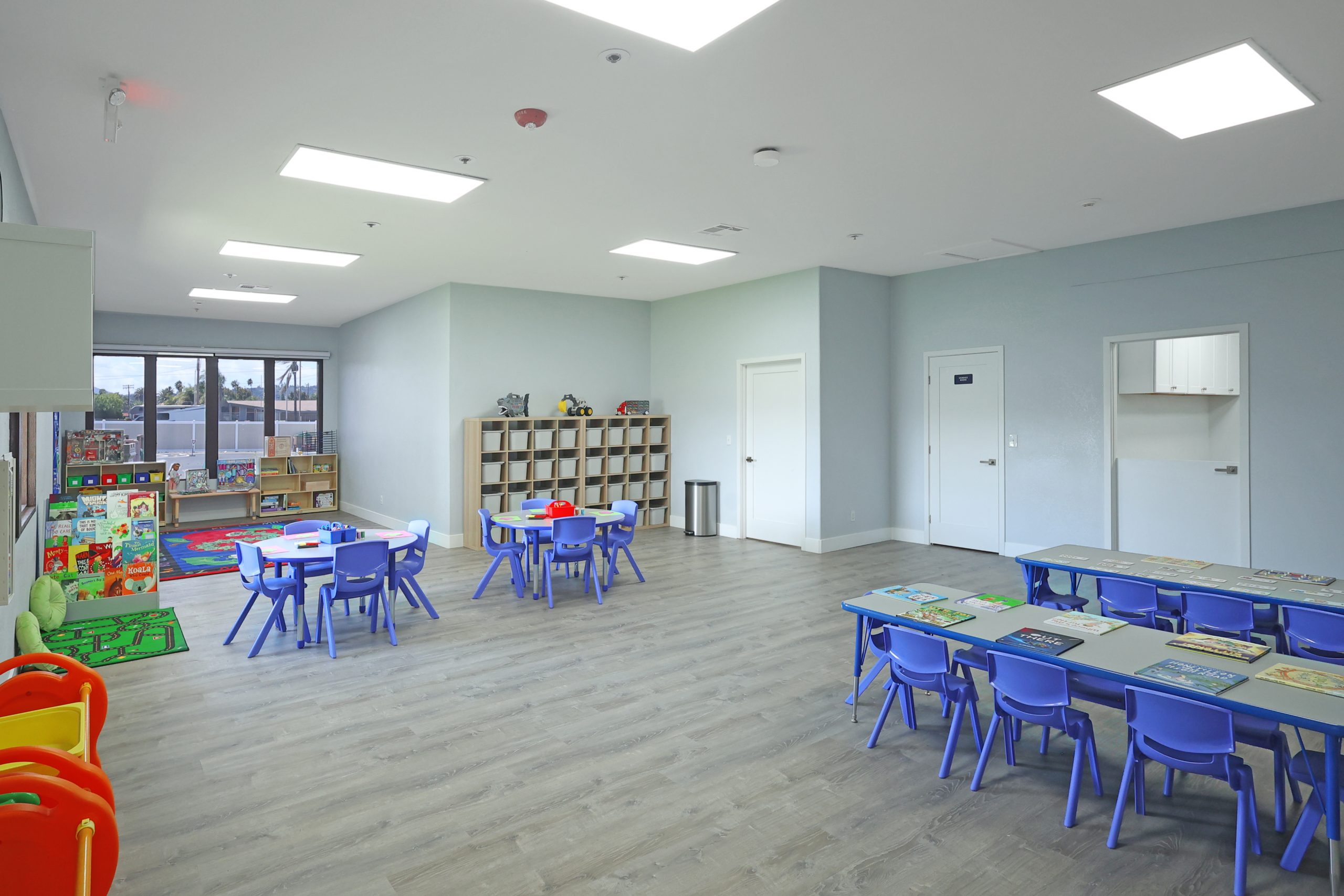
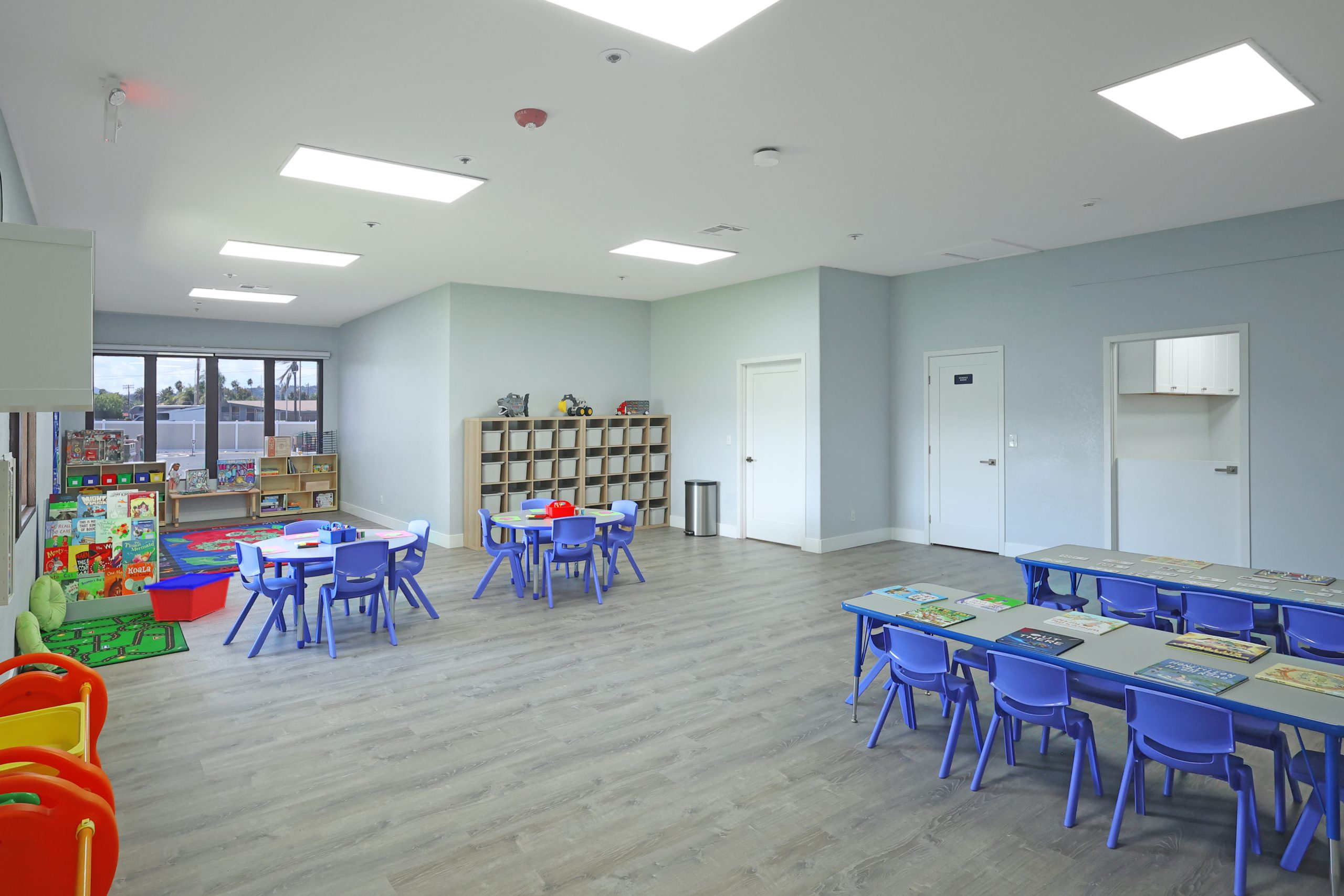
+ storage bin [143,572,235,622]
